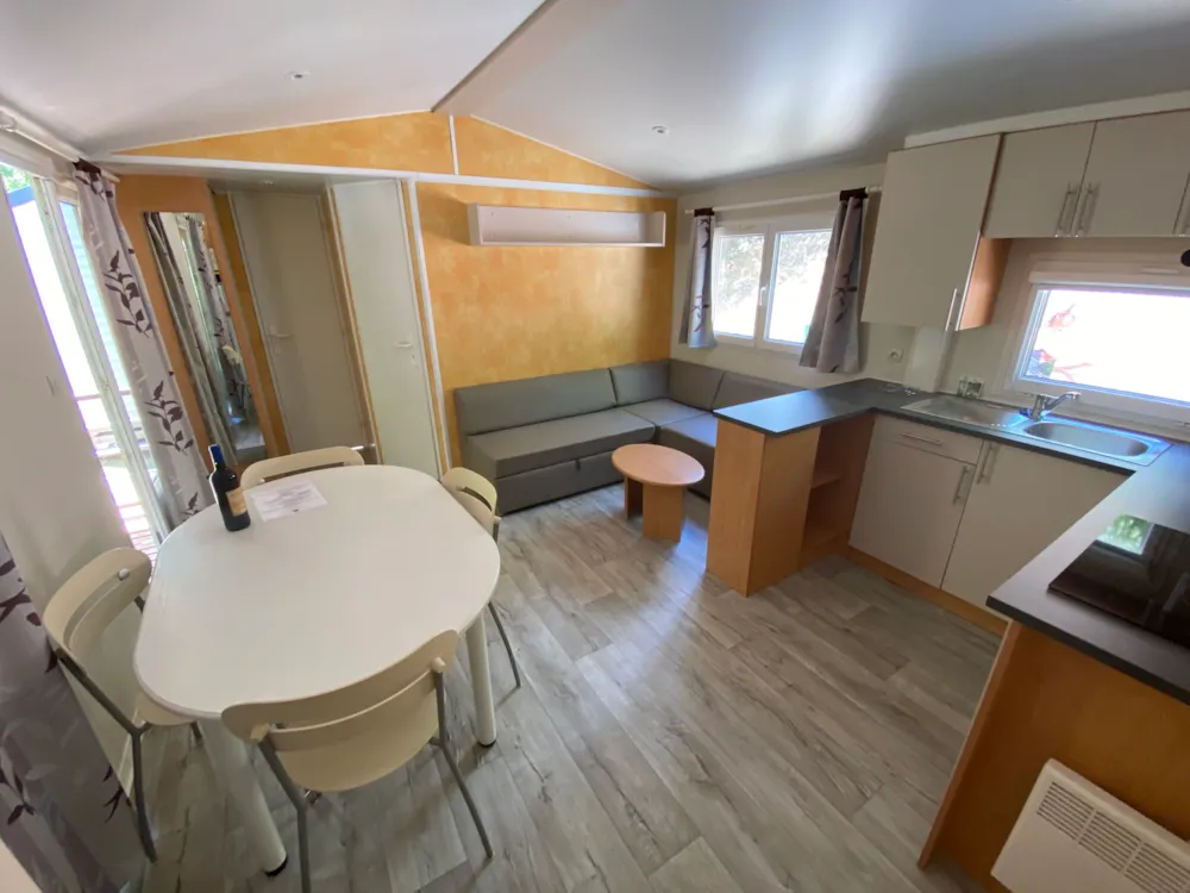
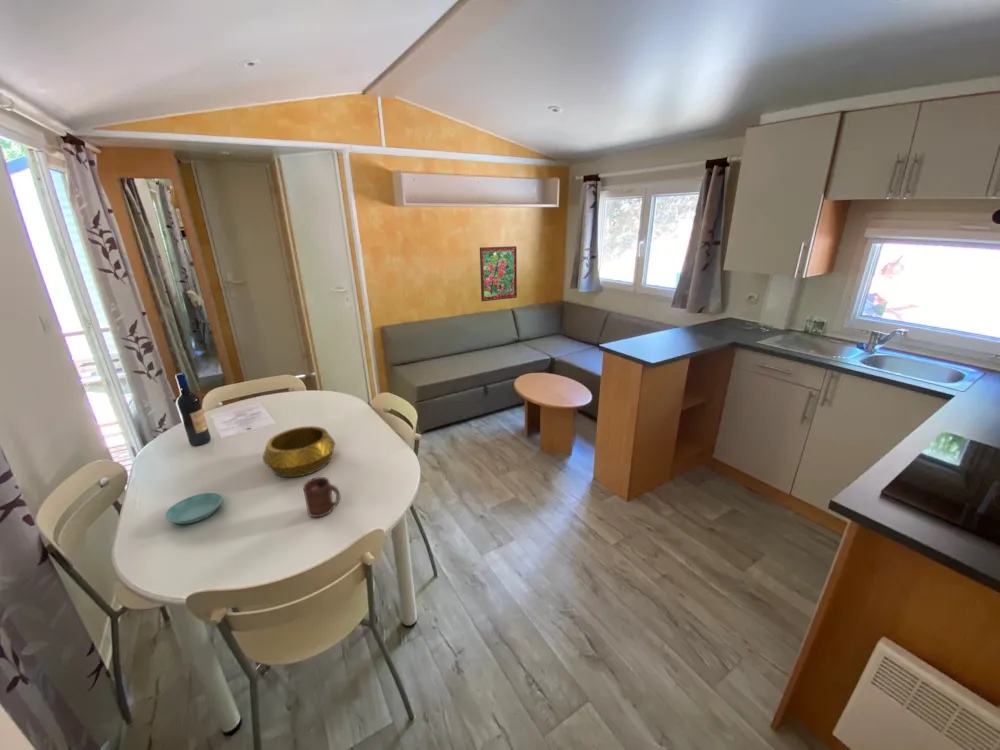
+ cup [302,476,341,518]
+ saucer [164,492,223,525]
+ decorative bowl [262,425,336,478]
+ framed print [479,245,518,302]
